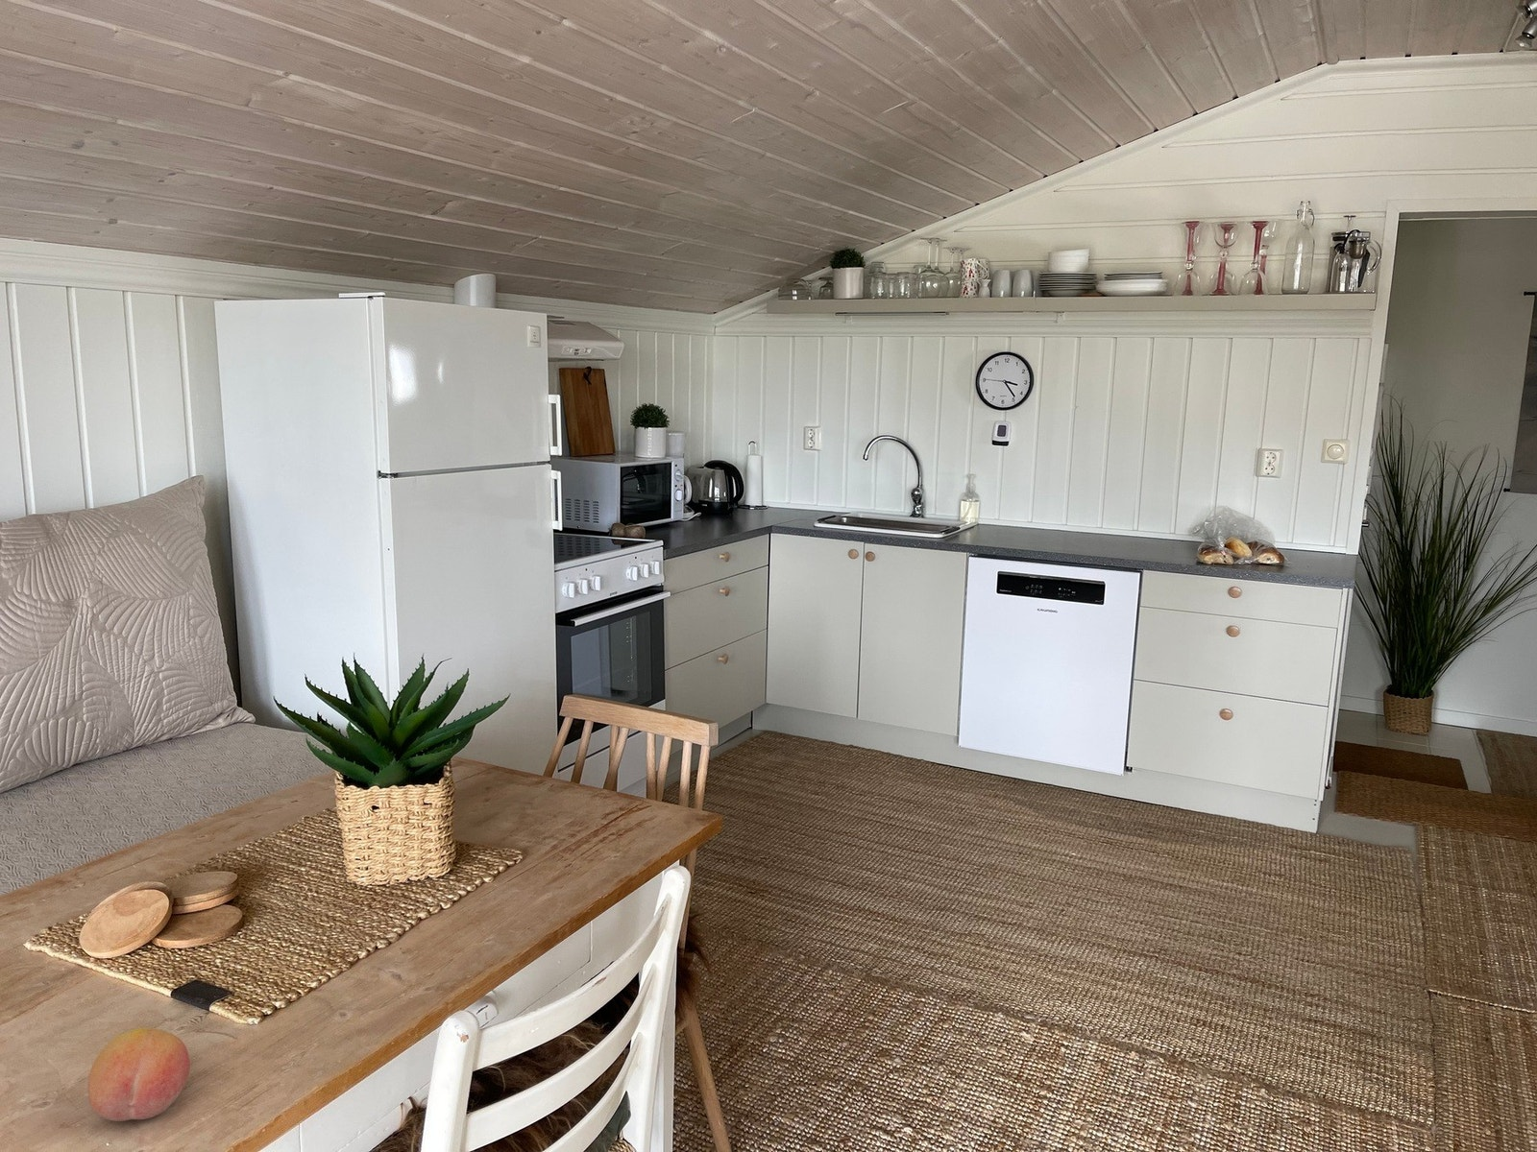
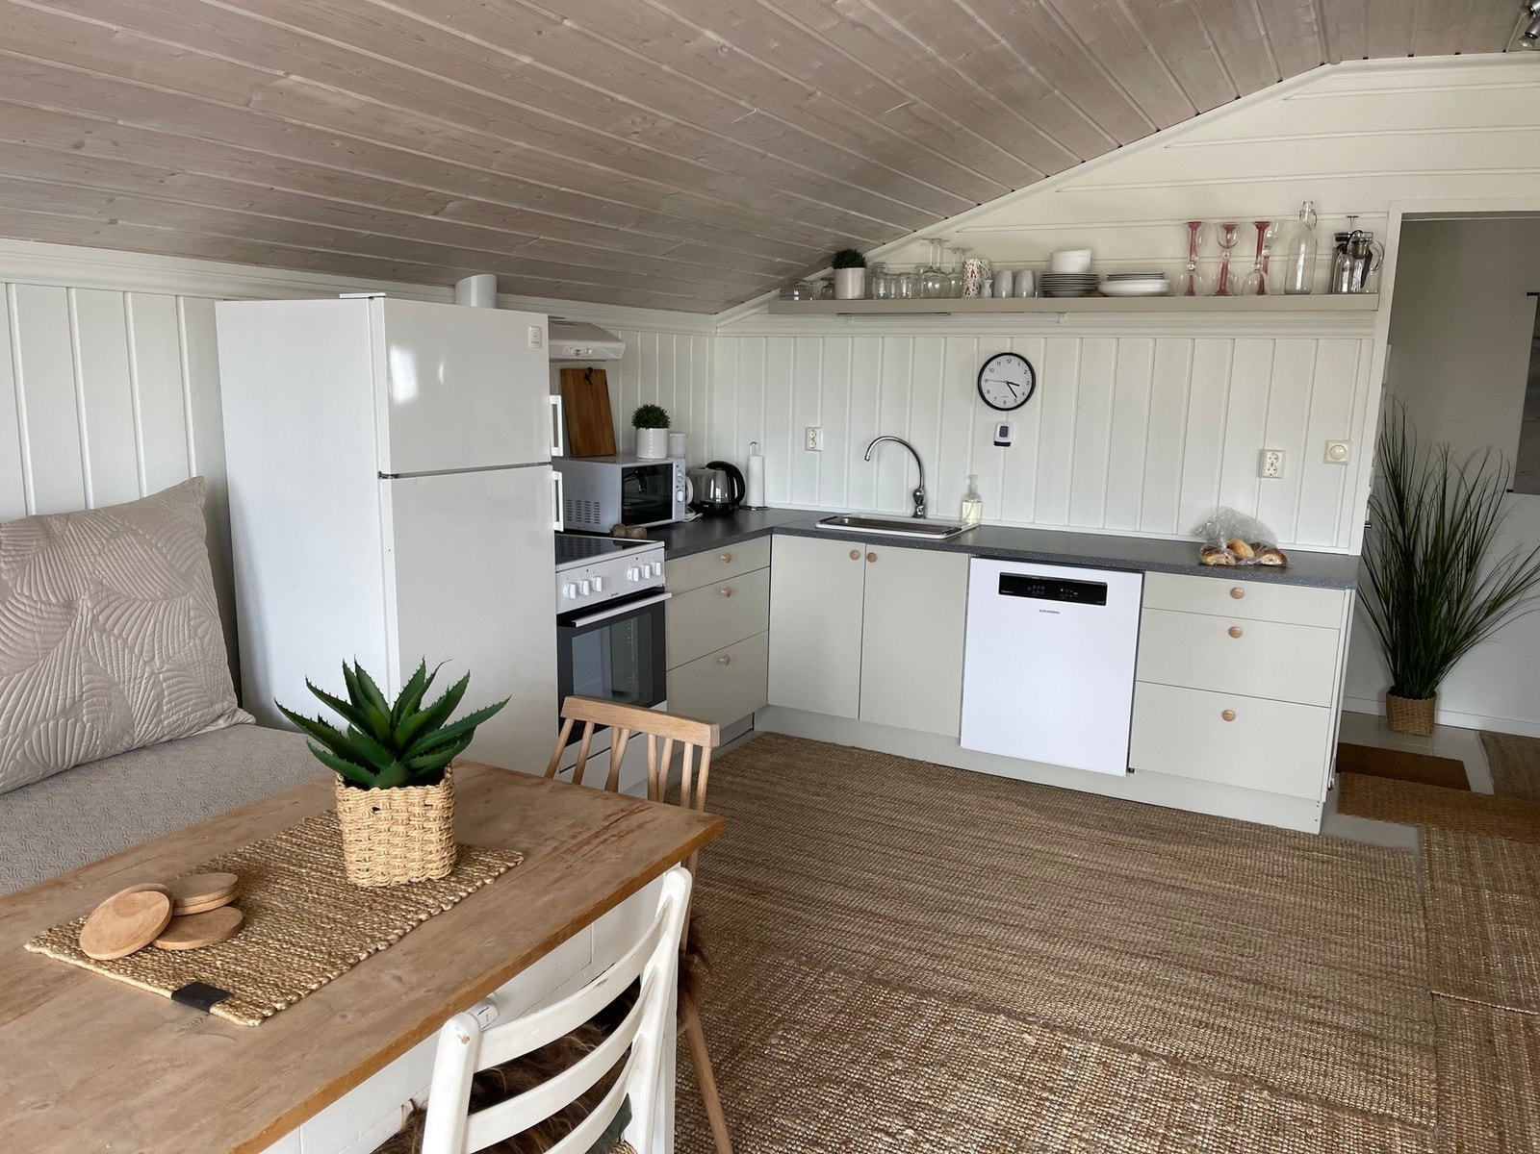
- fruit [86,1026,191,1122]
